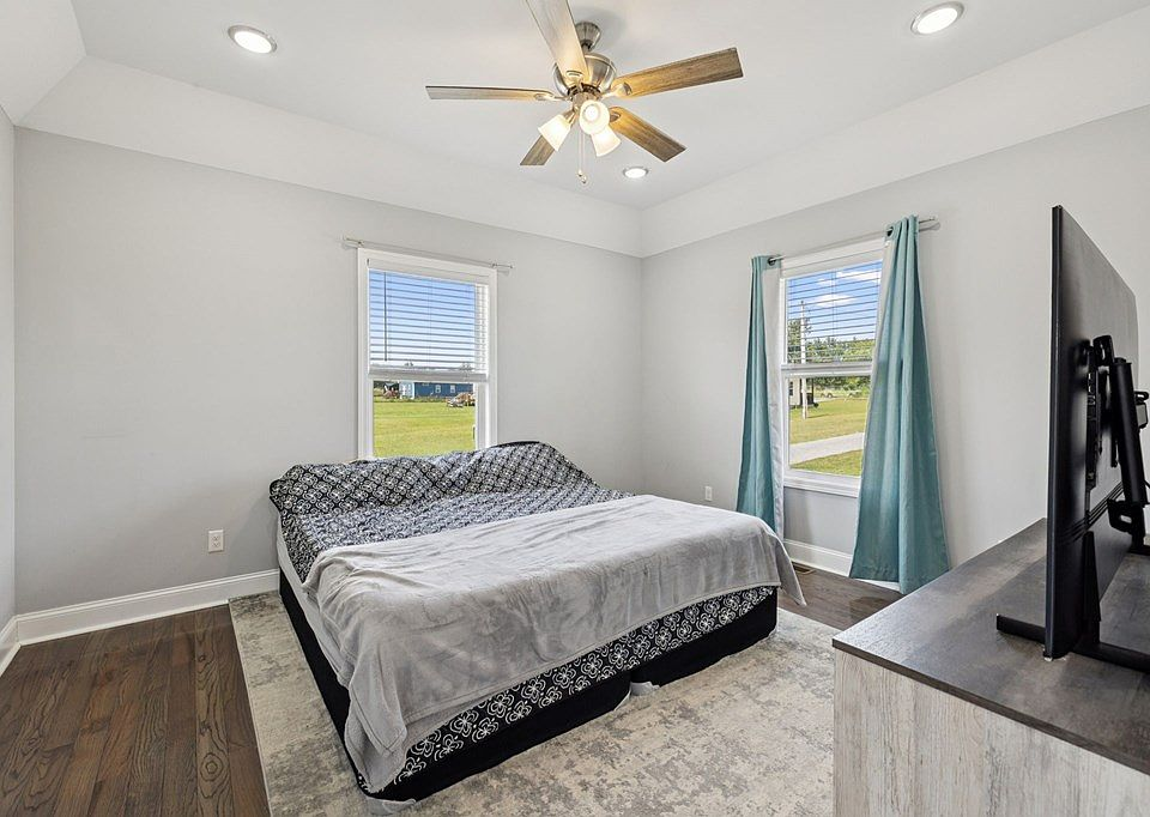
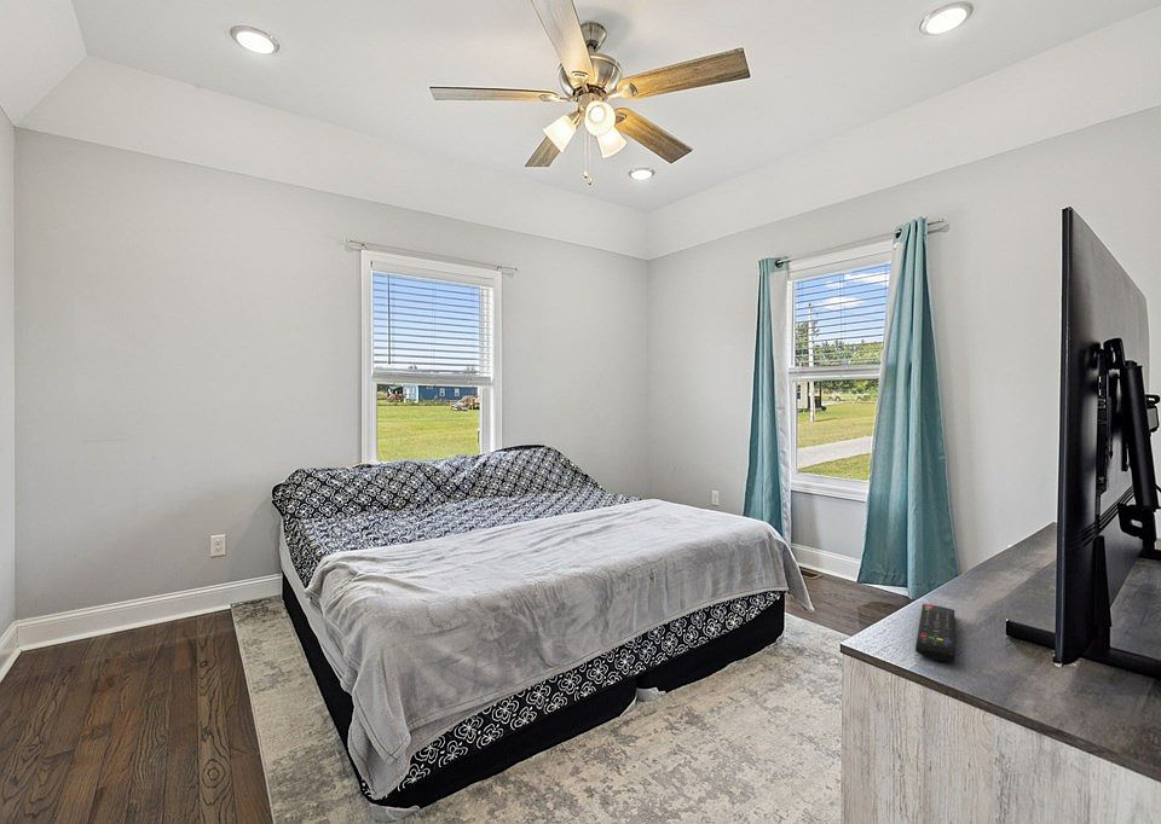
+ remote control [914,603,955,662]
